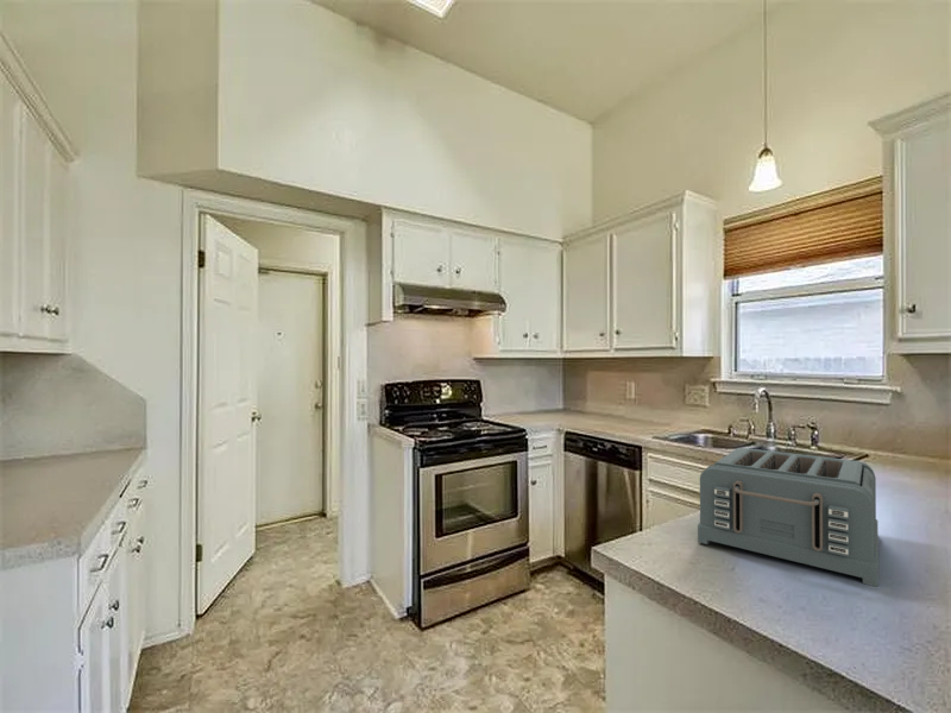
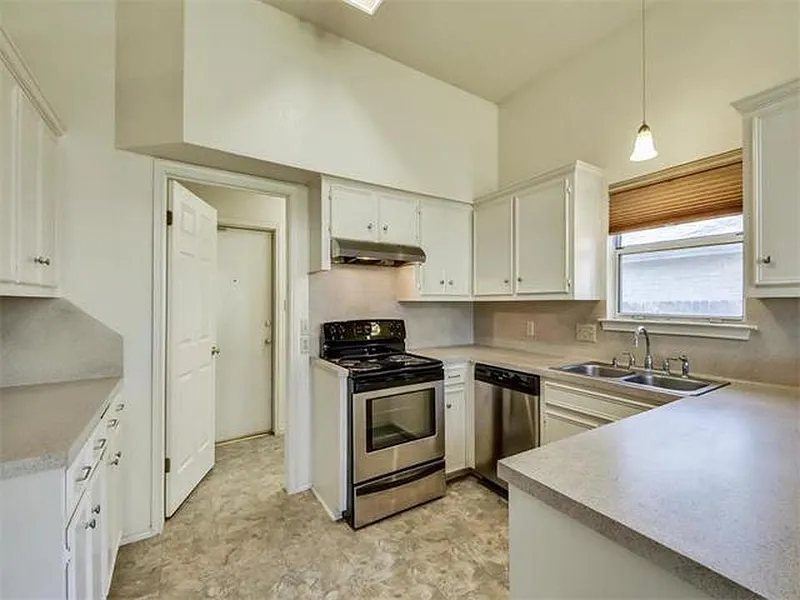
- toaster [697,447,880,587]
